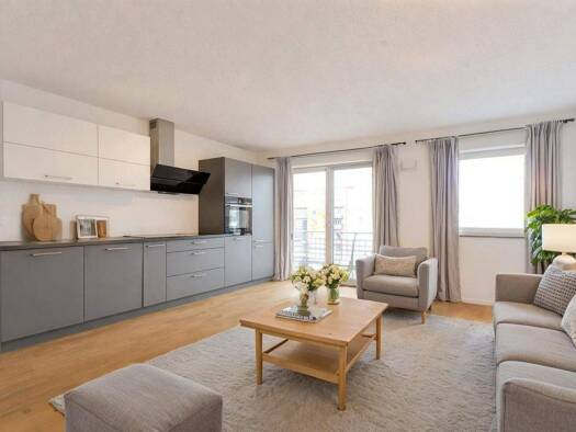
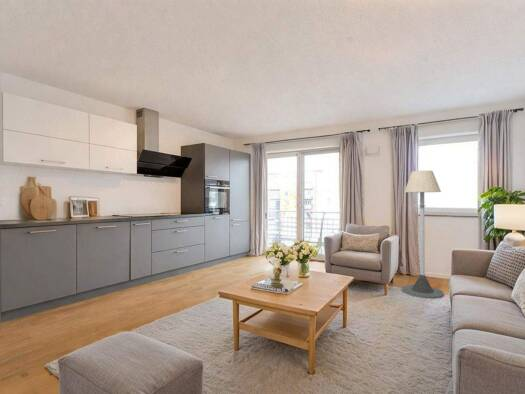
+ floor lamp [402,170,445,300]
